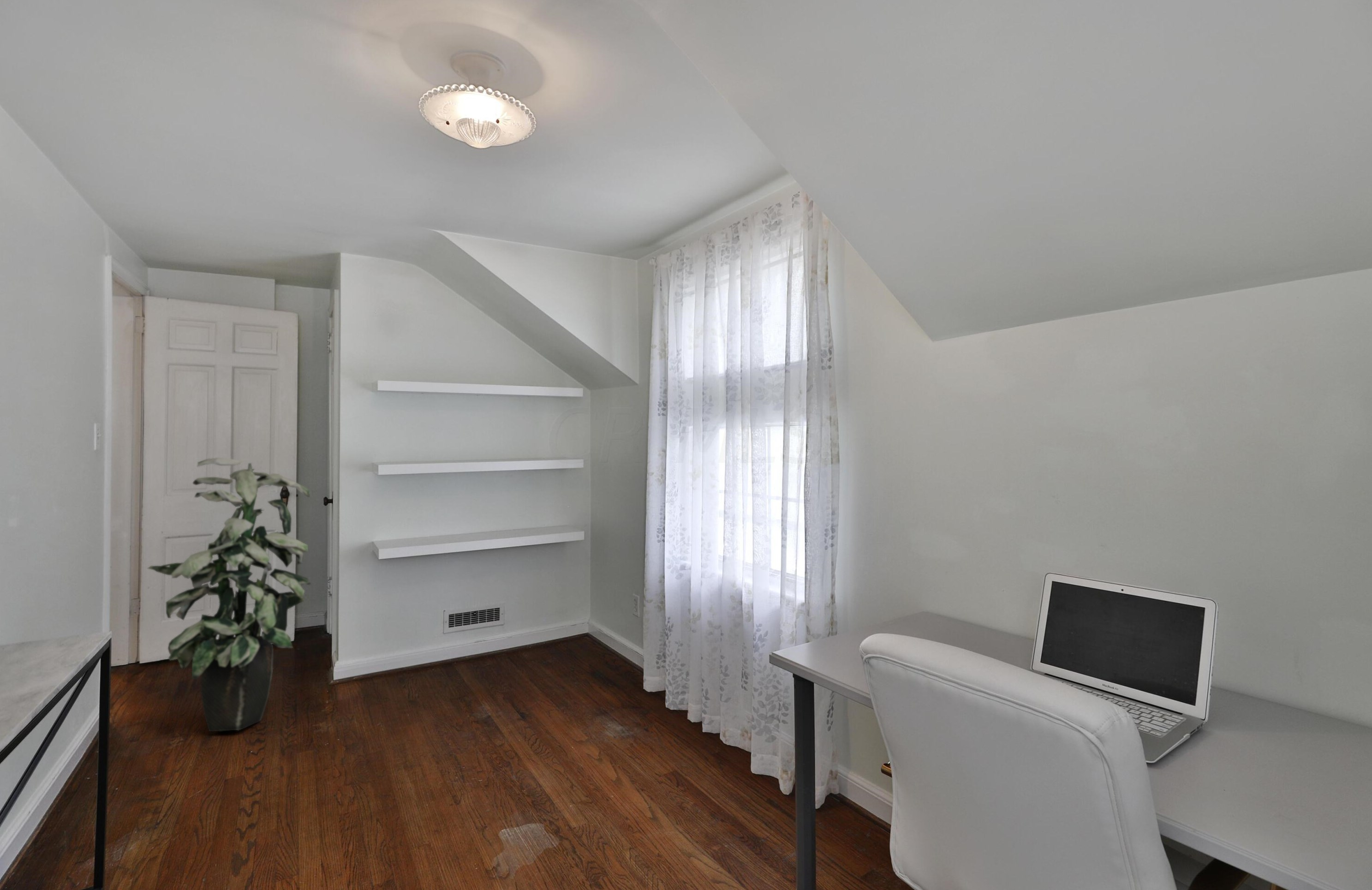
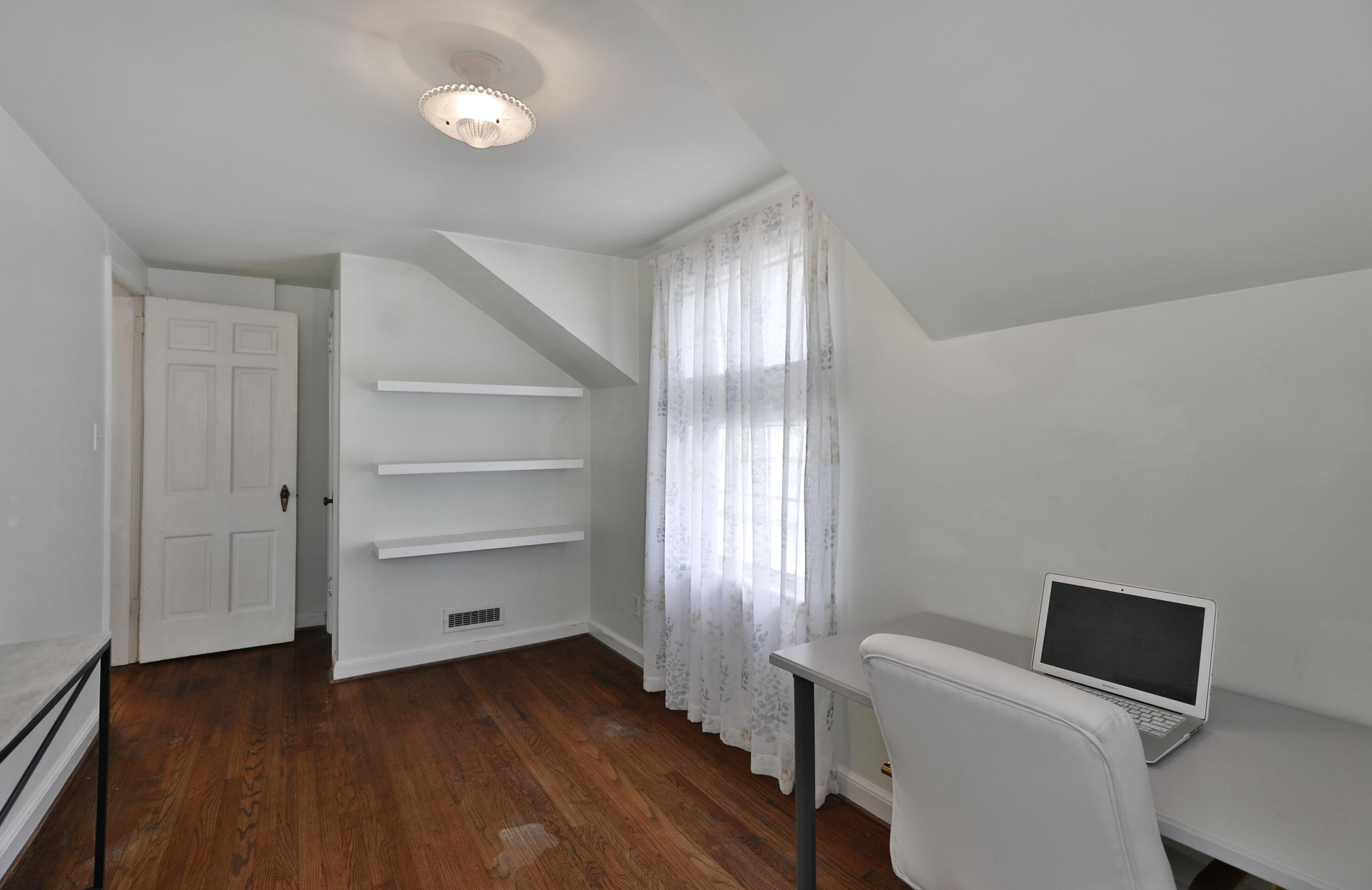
- indoor plant [147,457,311,732]
